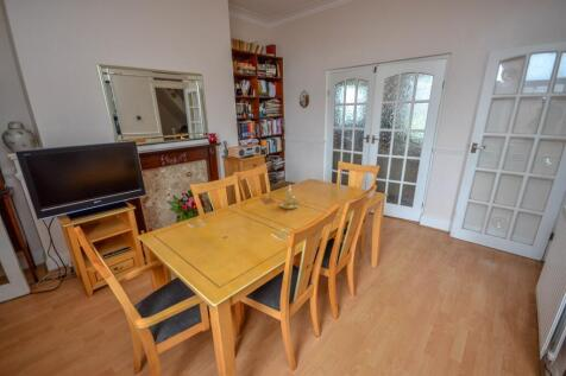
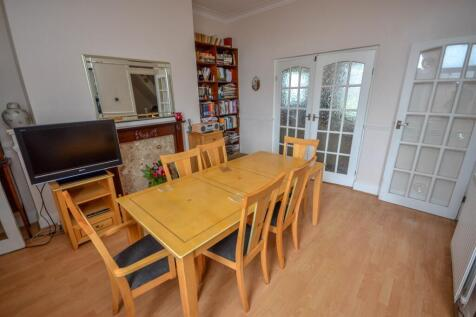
- candle holder [279,184,301,210]
